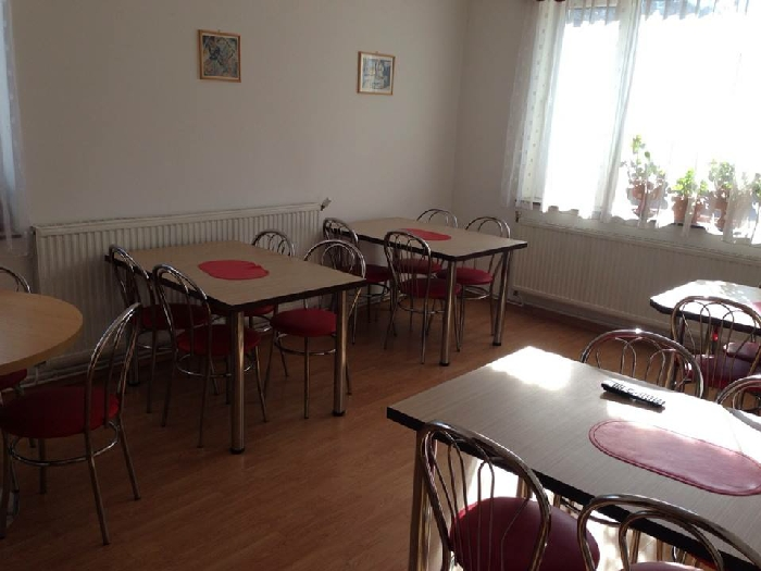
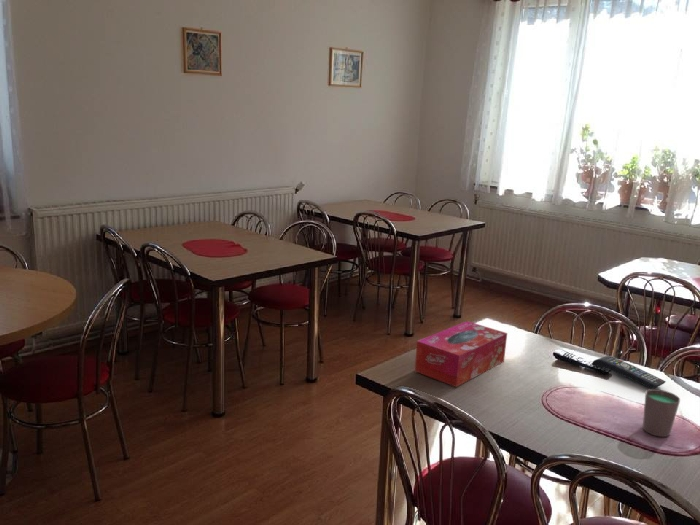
+ cup [642,388,681,438]
+ tissue box [414,320,508,388]
+ remote control [591,355,667,389]
